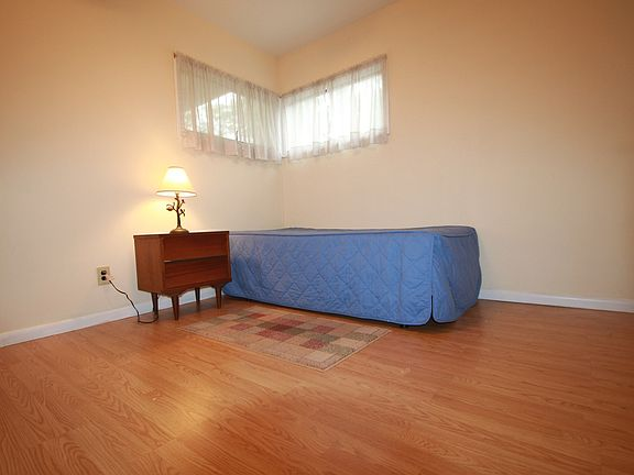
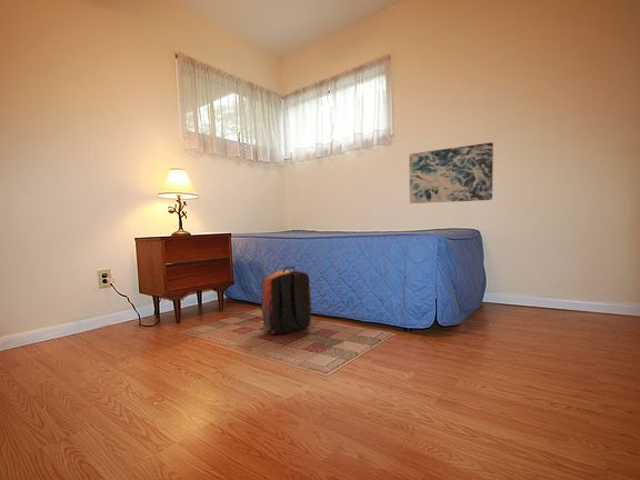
+ wall art [408,141,494,204]
+ backpack [261,266,312,336]
